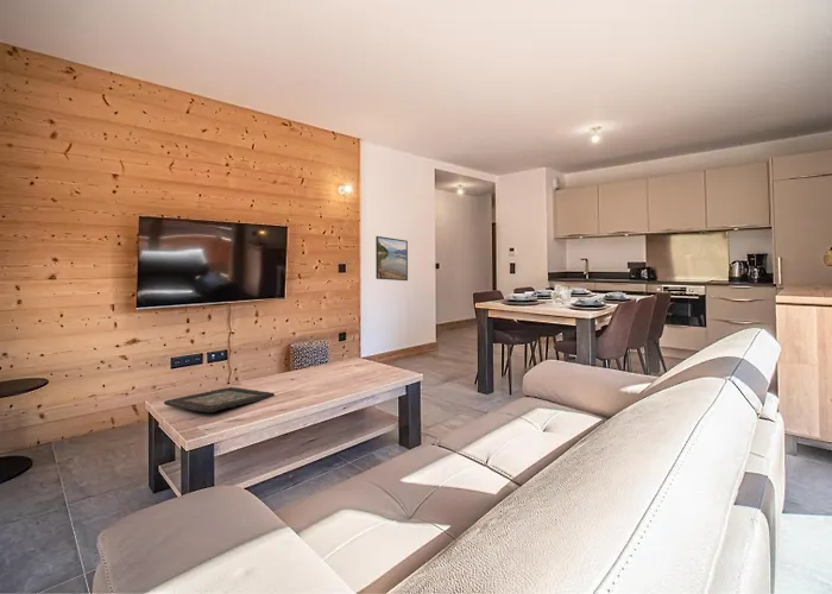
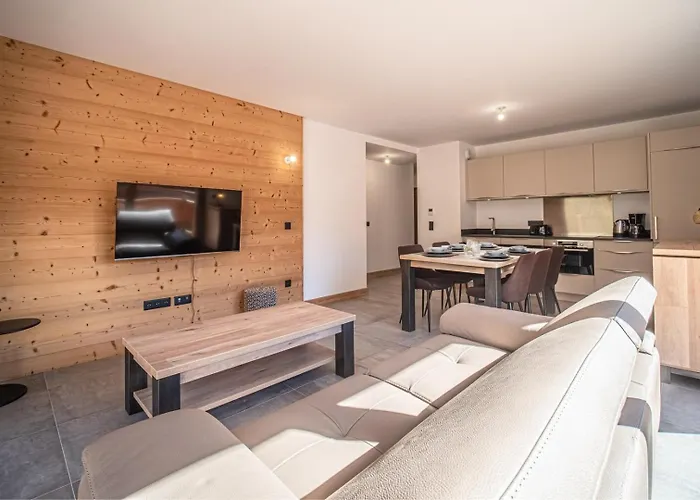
- decorative tray [163,386,276,413]
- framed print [374,235,409,282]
